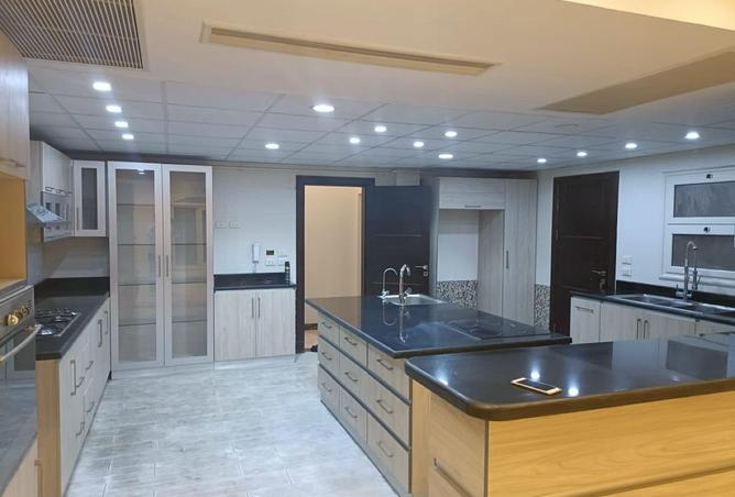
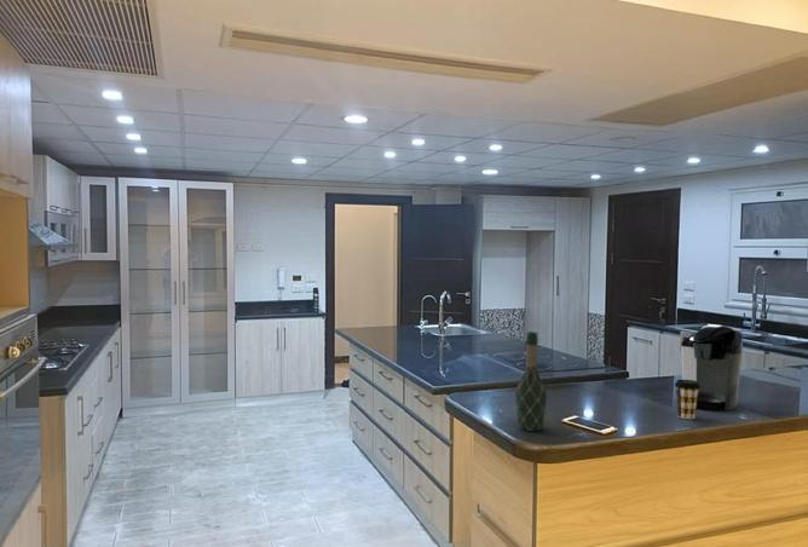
+ coffee maker [679,323,744,411]
+ coffee cup [674,379,700,420]
+ wine bottle [514,330,548,432]
